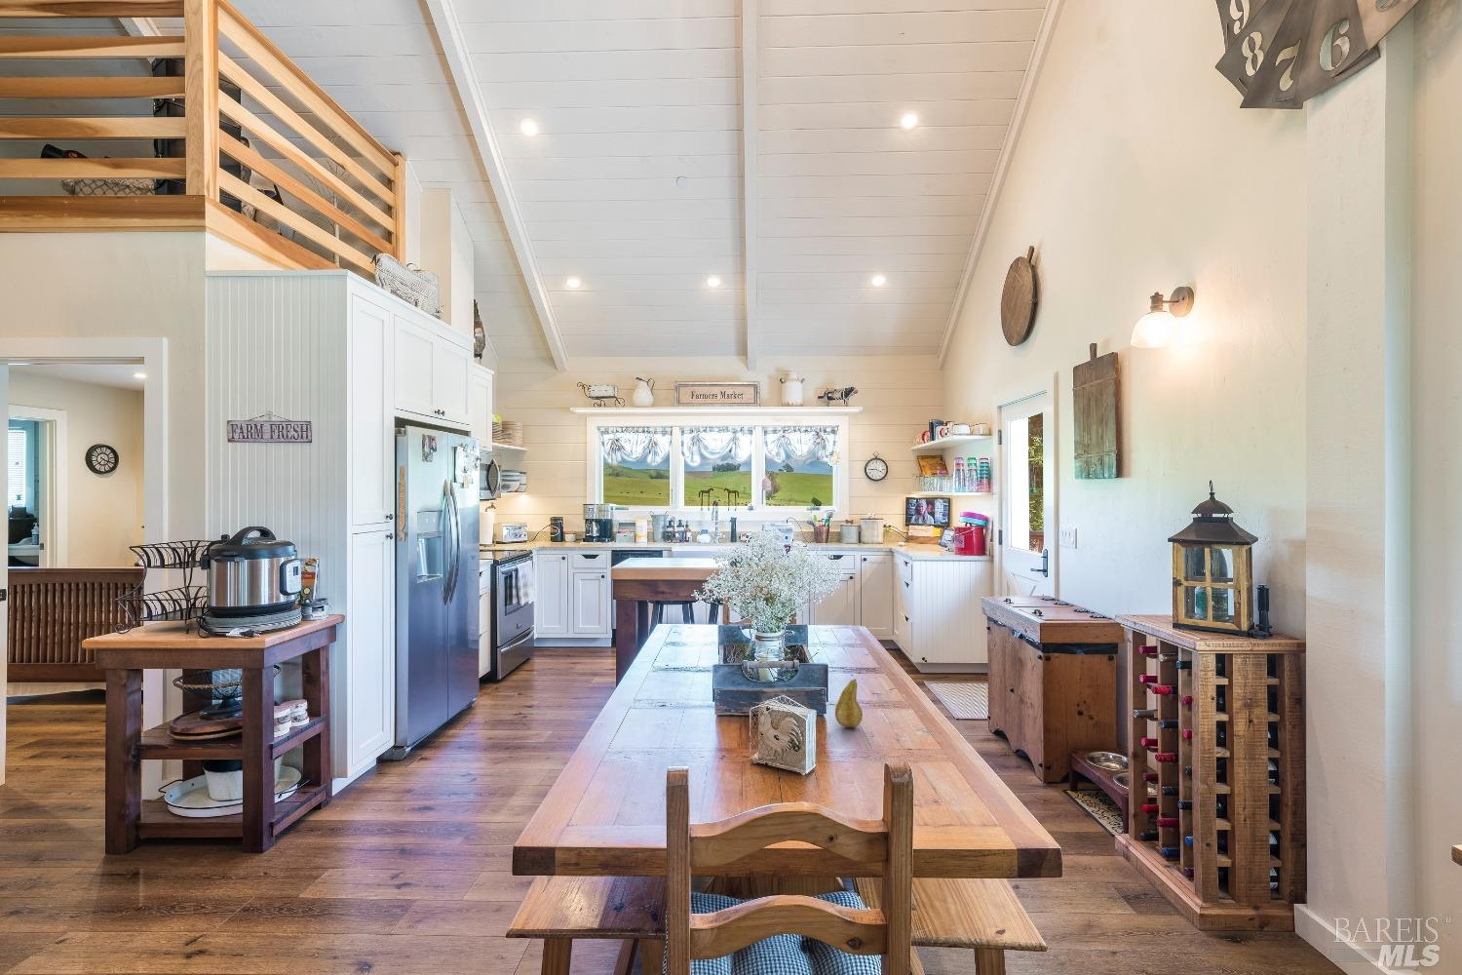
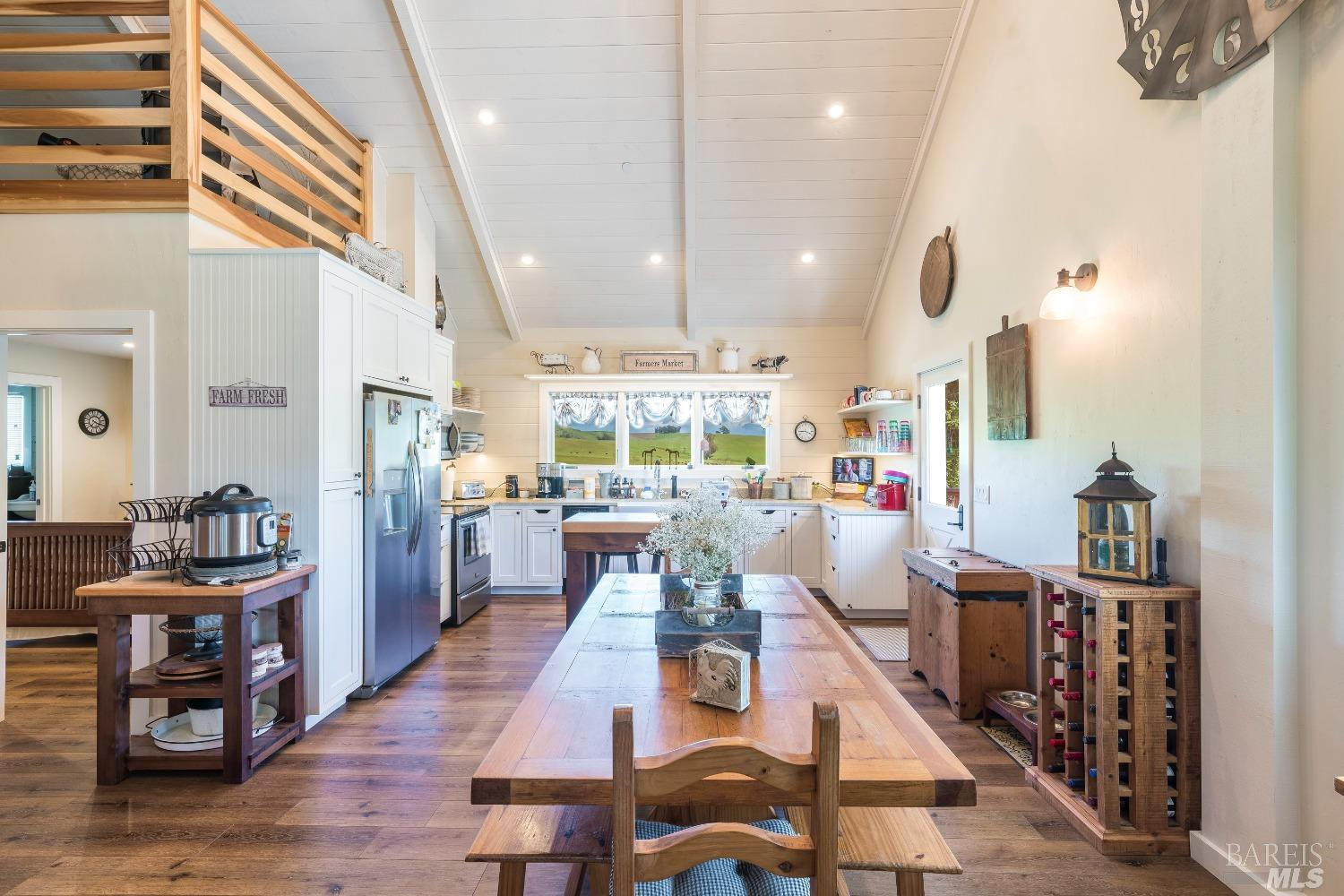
- fruit [834,678,864,728]
